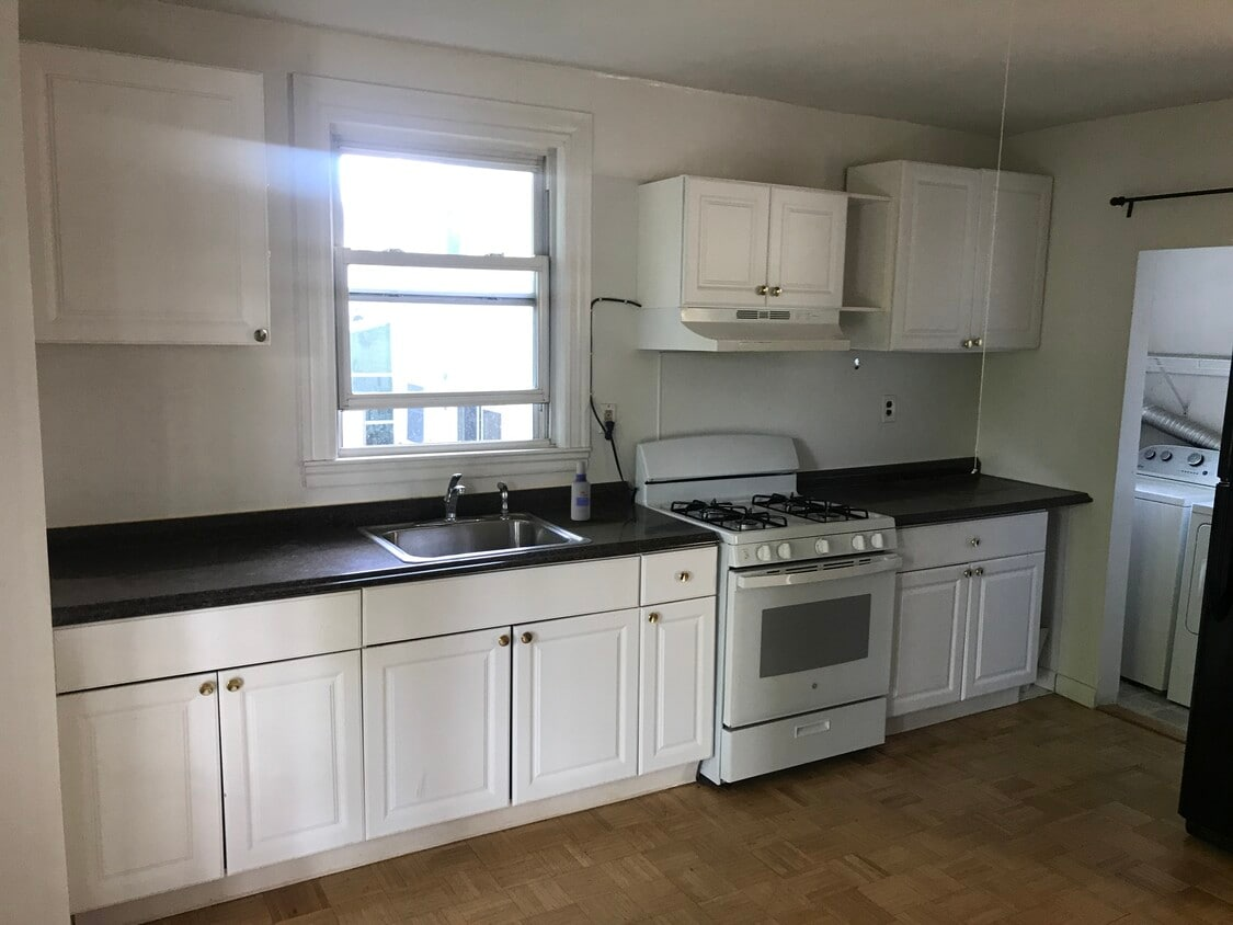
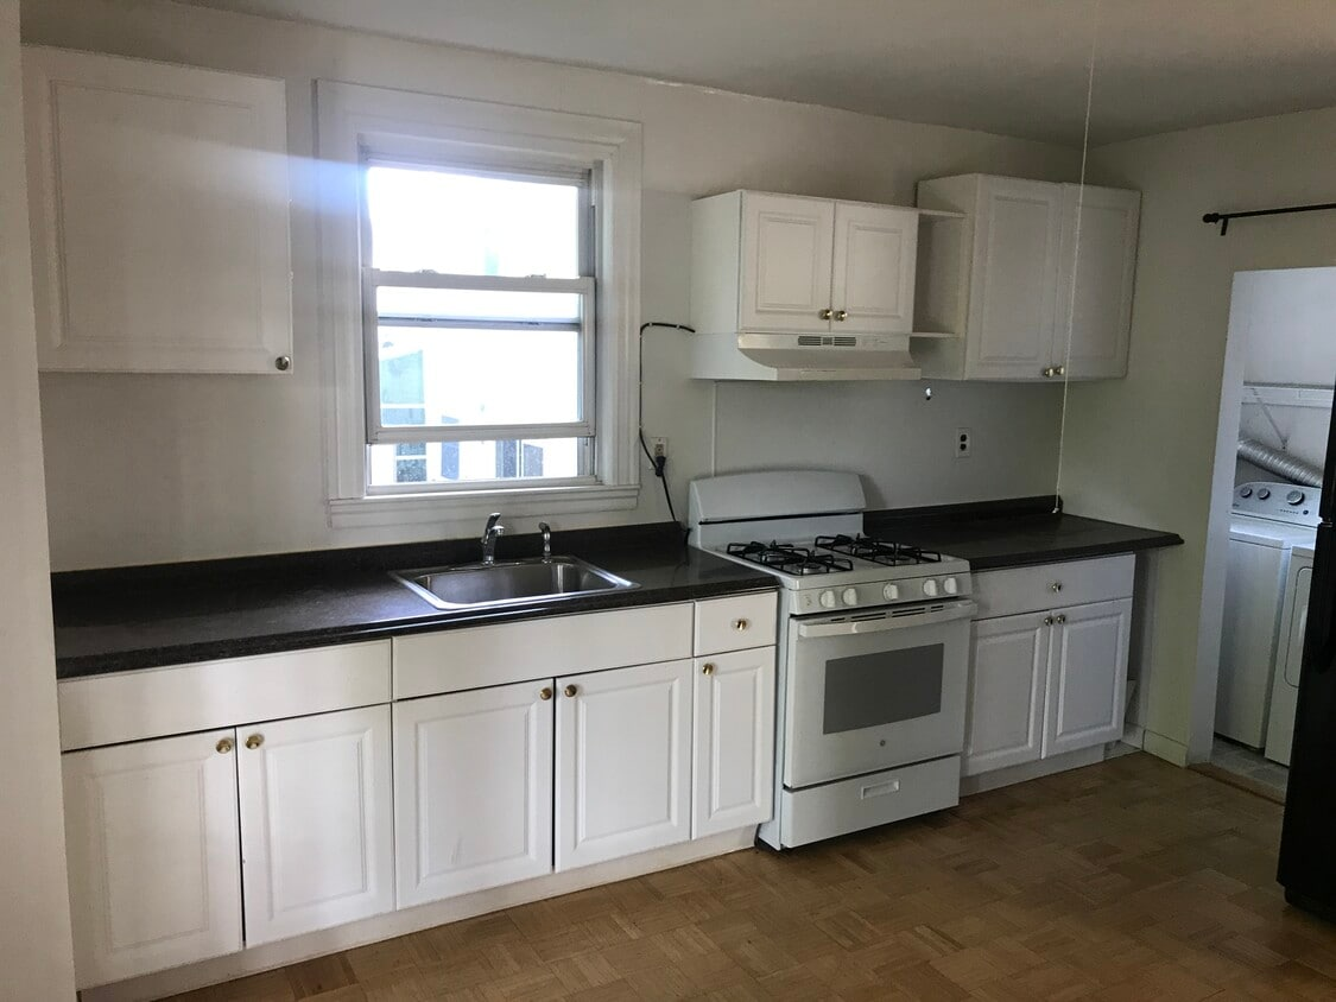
- spray bottle [570,460,592,522]
